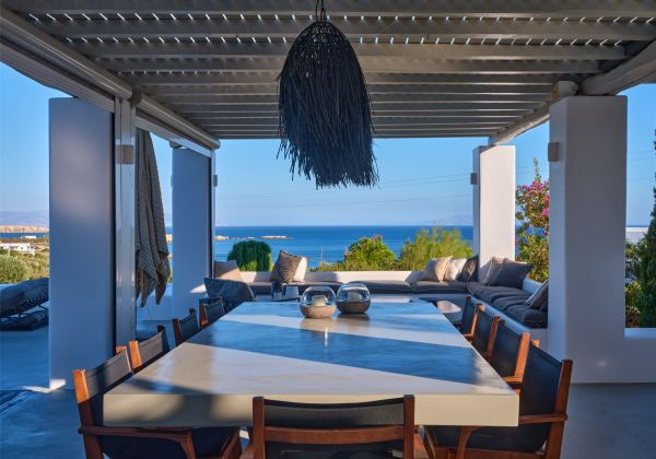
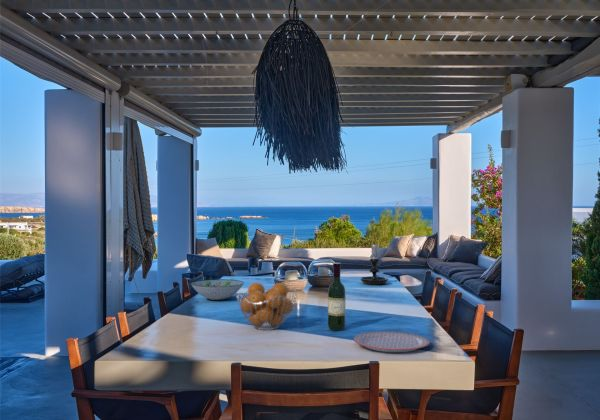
+ decorative bowl [190,278,245,301]
+ candle holder [359,241,389,286]
+ wine bottle [327,262,347,331]
+ plate [353,330,431,353]
+ fruit basket [235,281,298,331]
